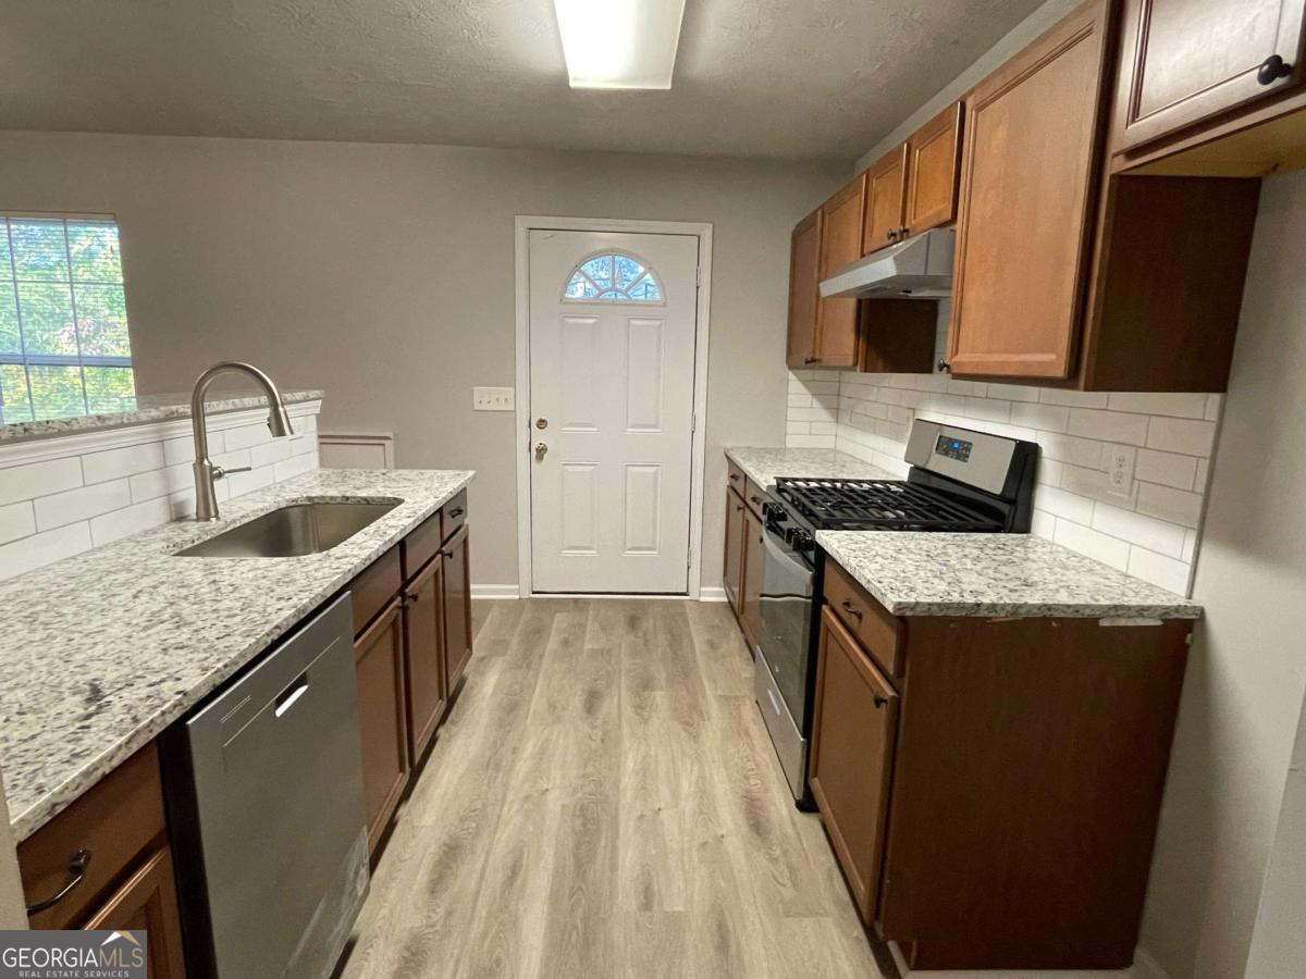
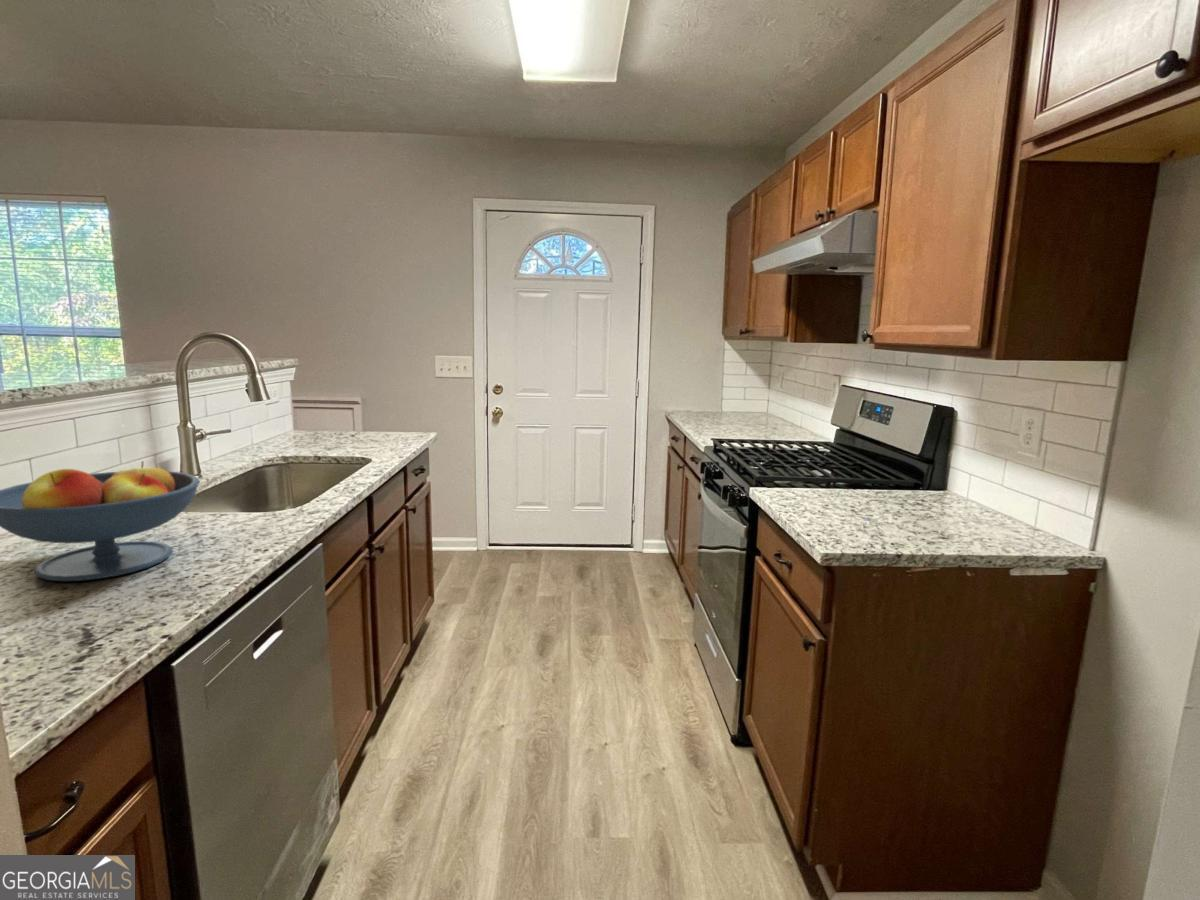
+ fruit bowl [0,460,201,582]
